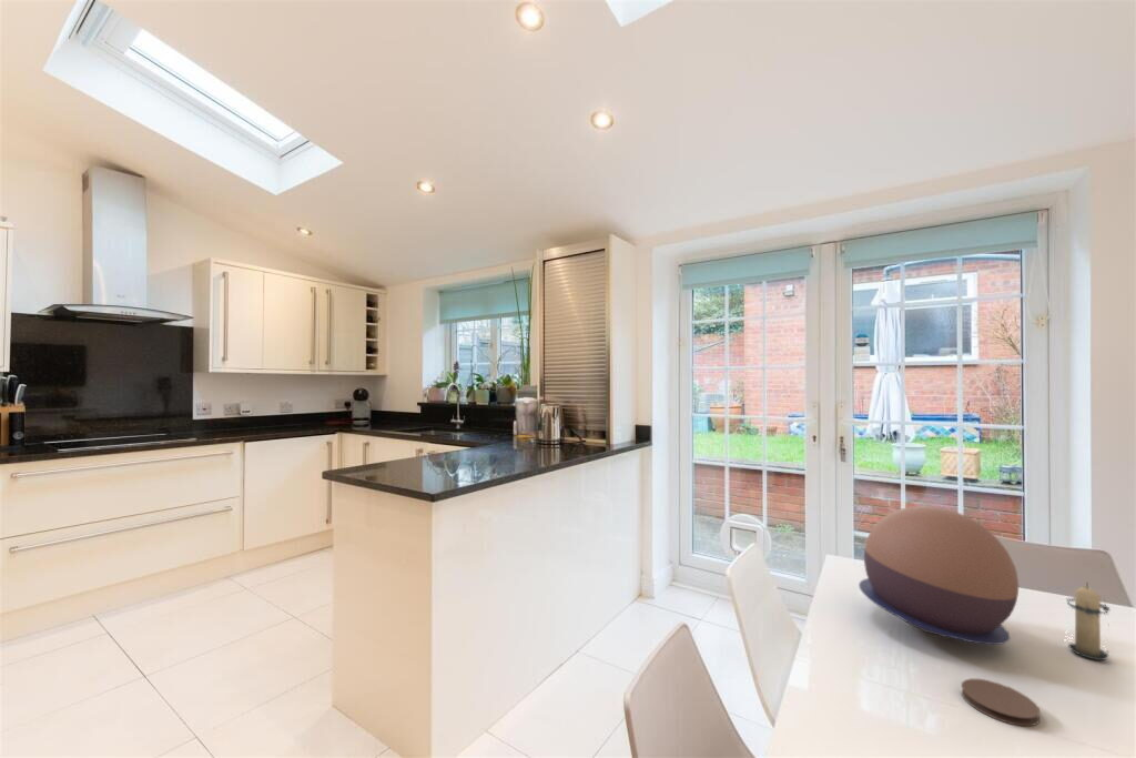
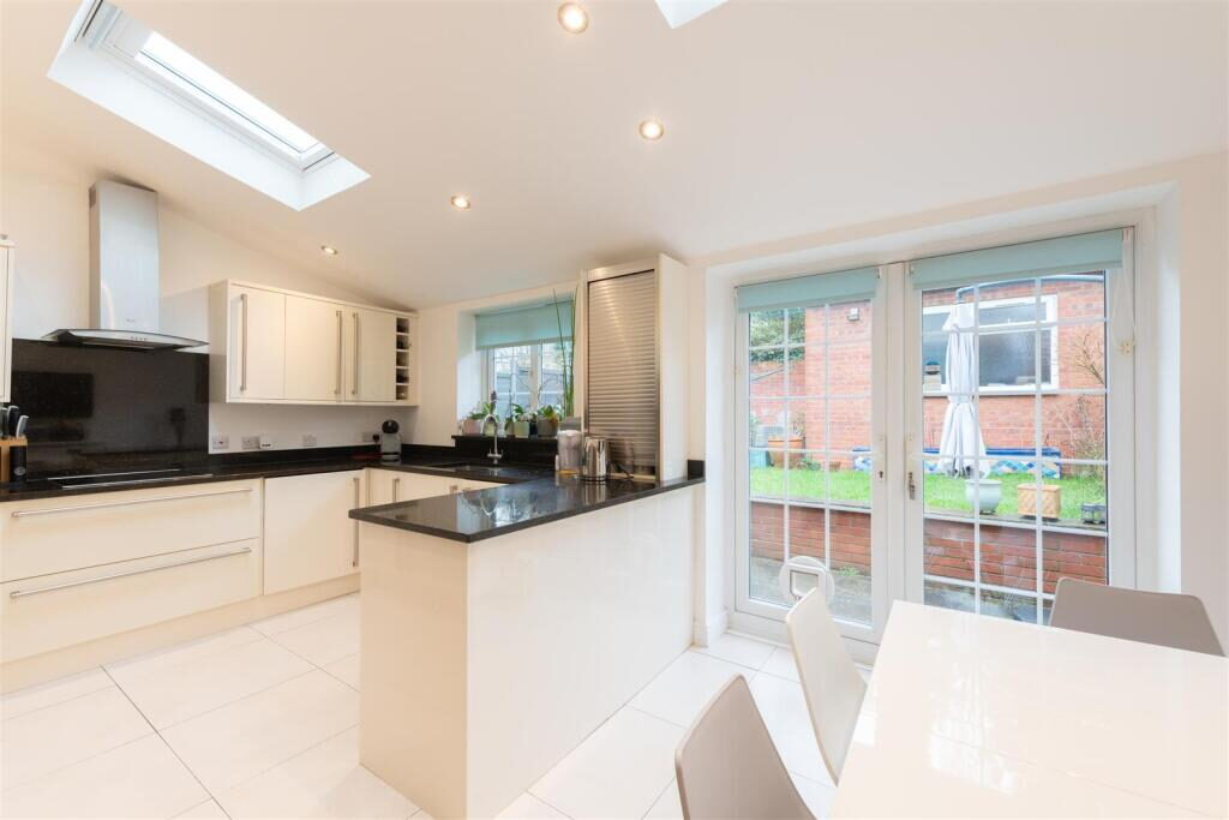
- candle [1065,582,1112,661]
- decorative bowl [858,505,1020,646]
- coaster [961,678,1041,727]
